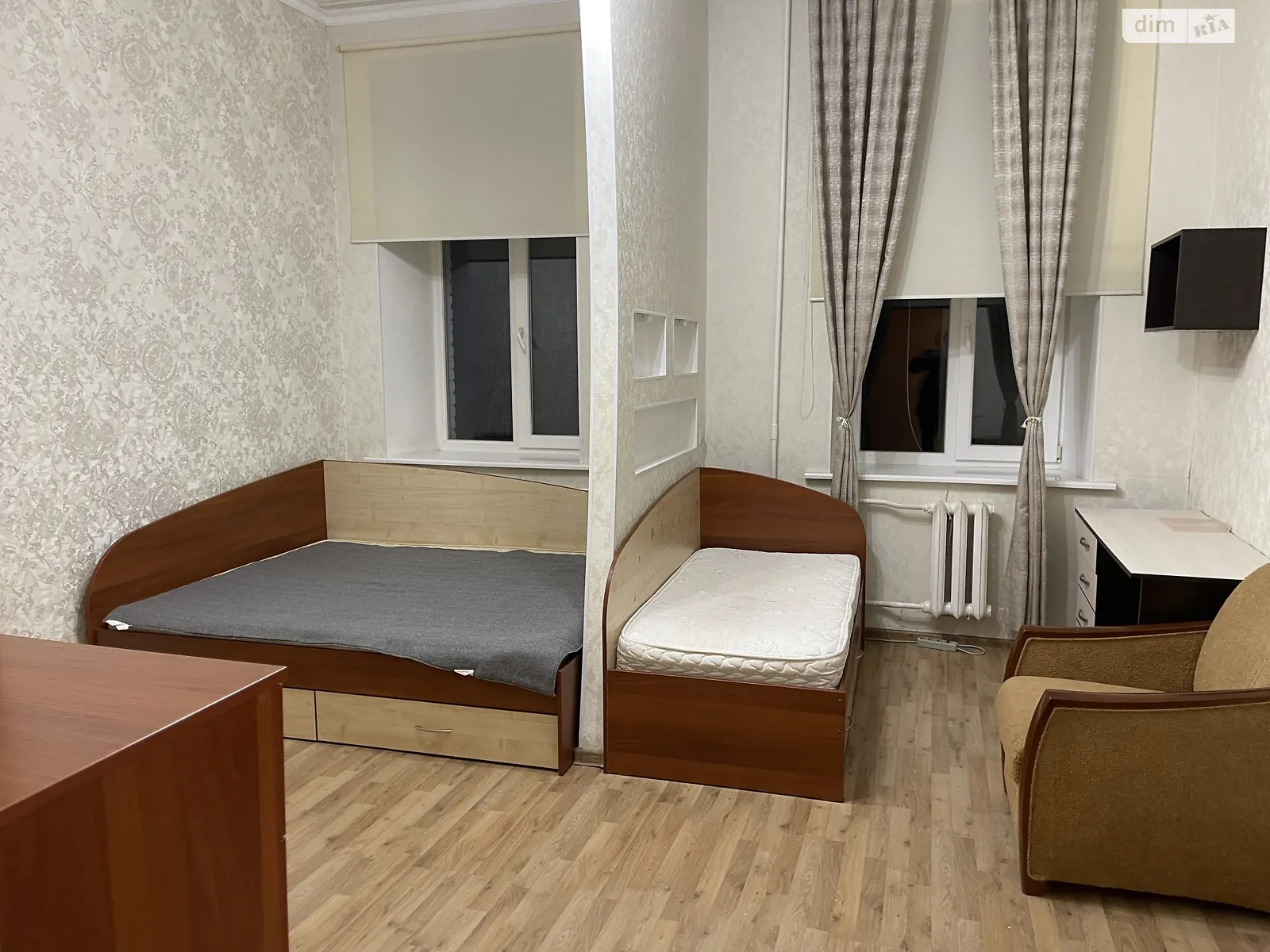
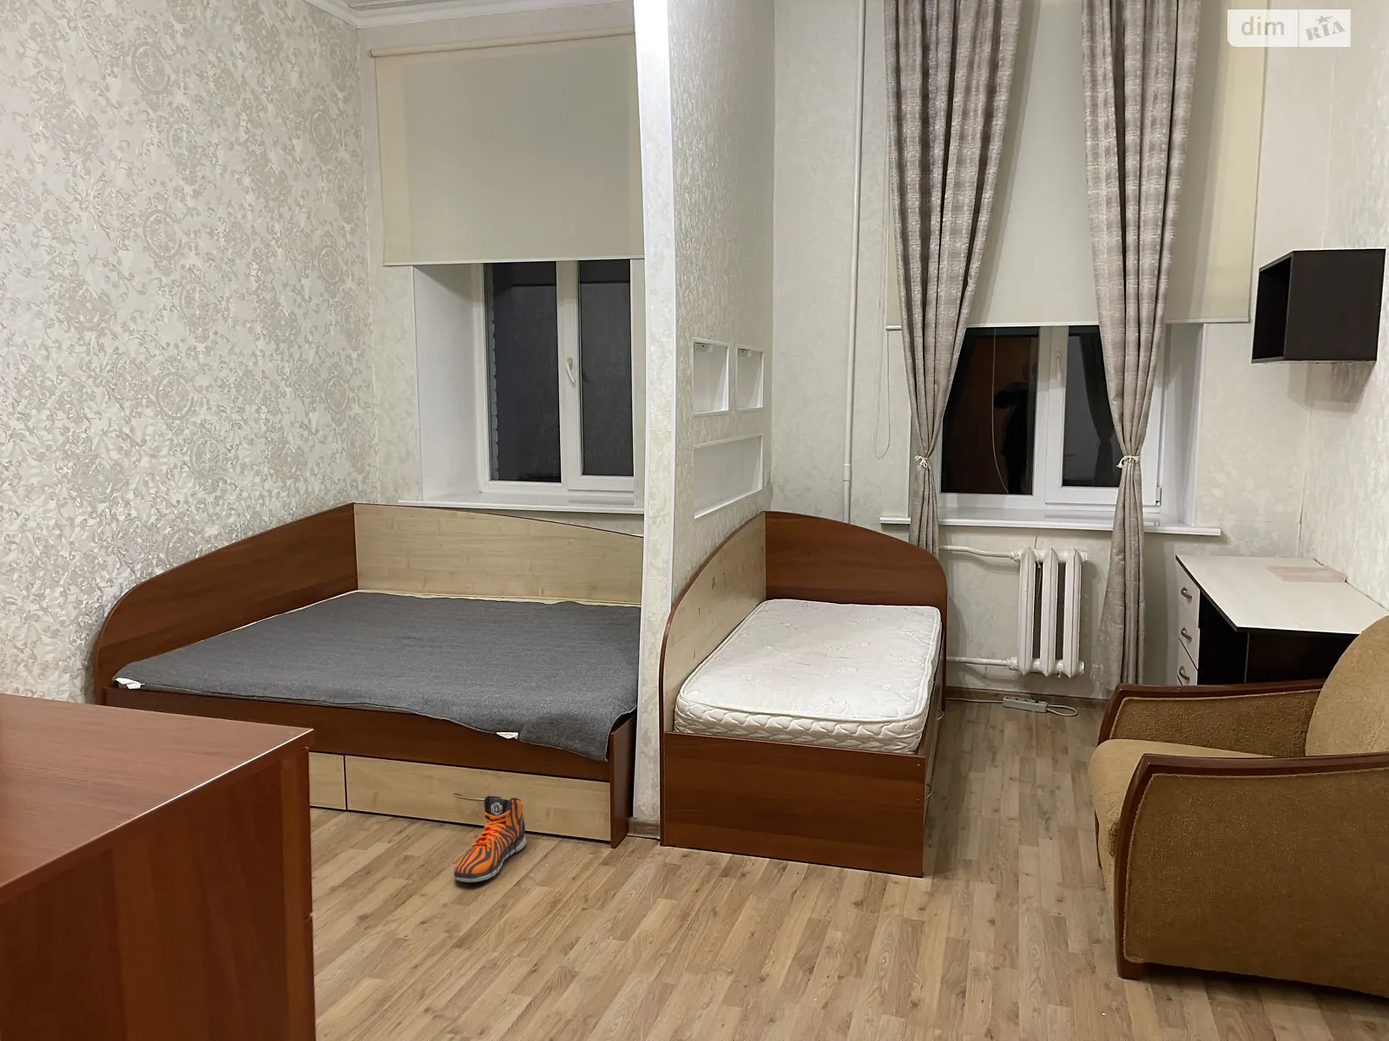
+ sneaker [453,795,527,884]
